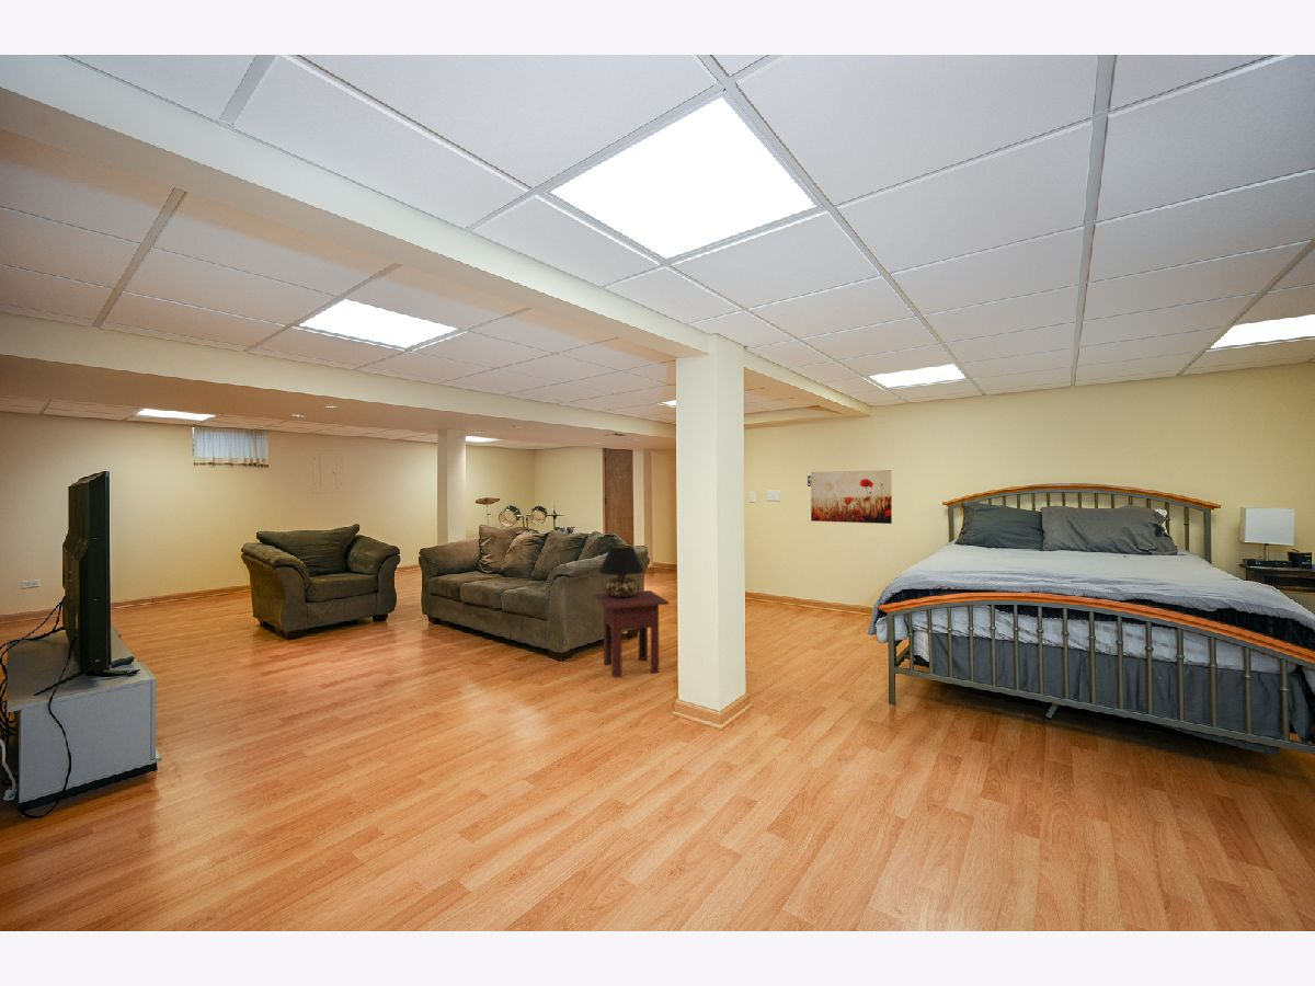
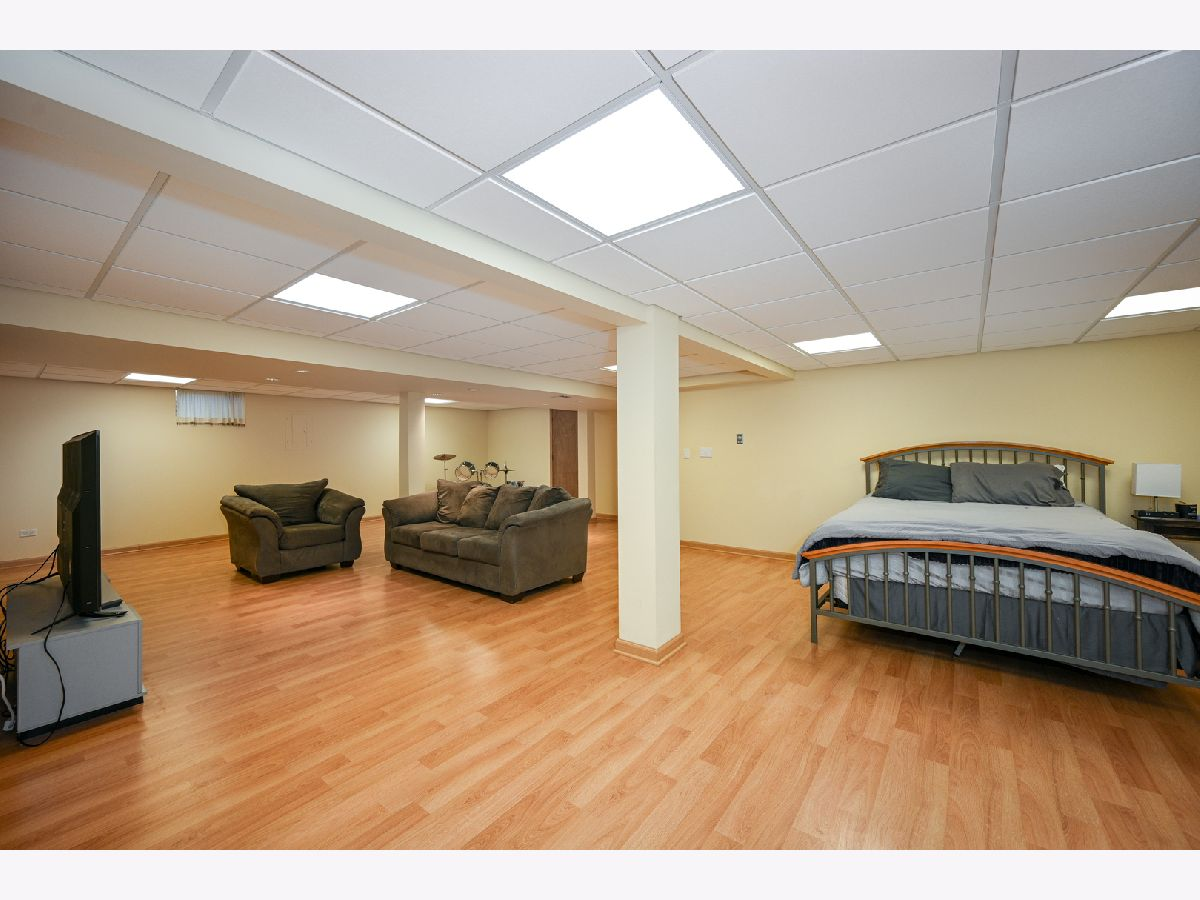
- table lamp [598,544,645,597]
- side table [593,589,671,679]
- wall art [810,469,893,525]
